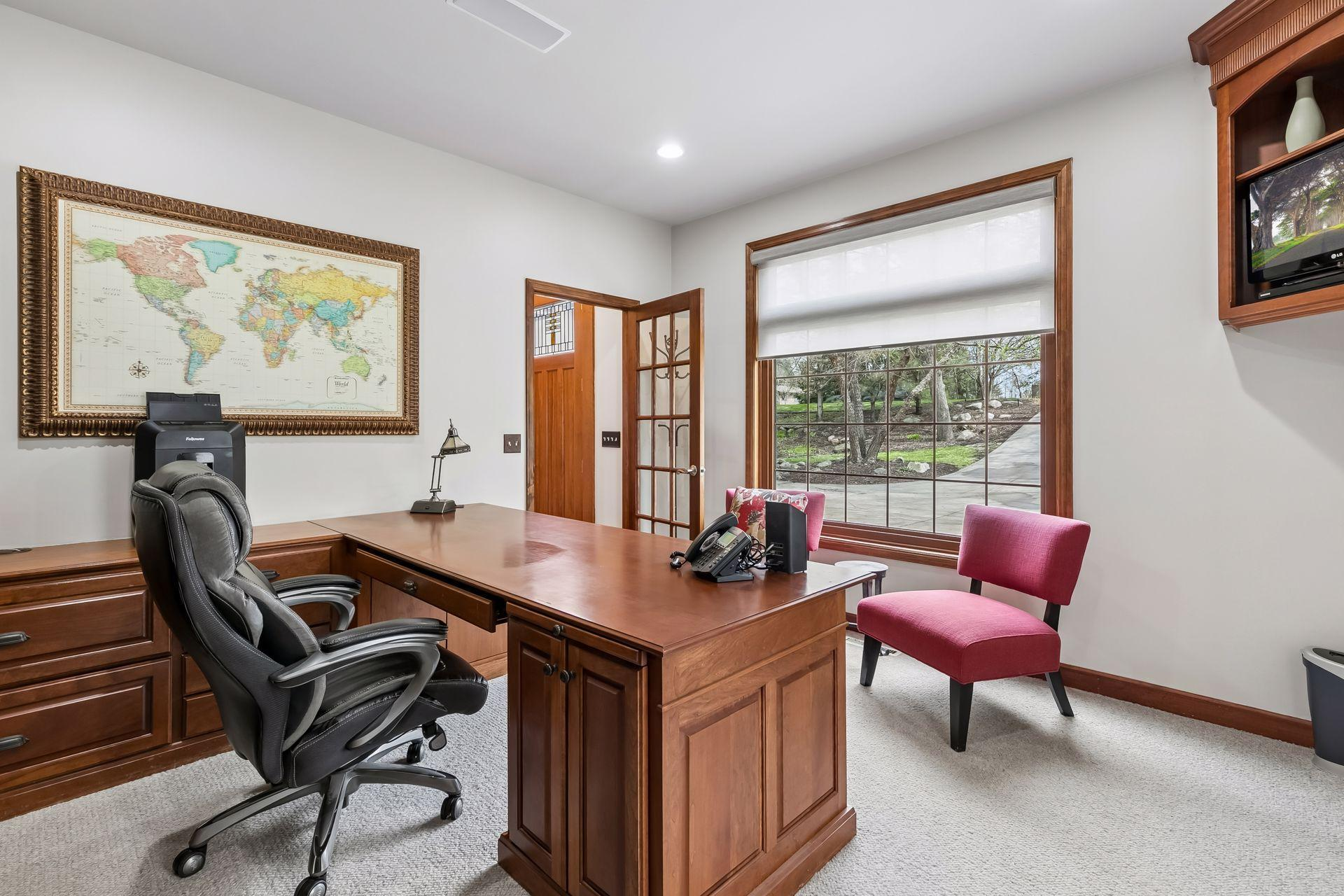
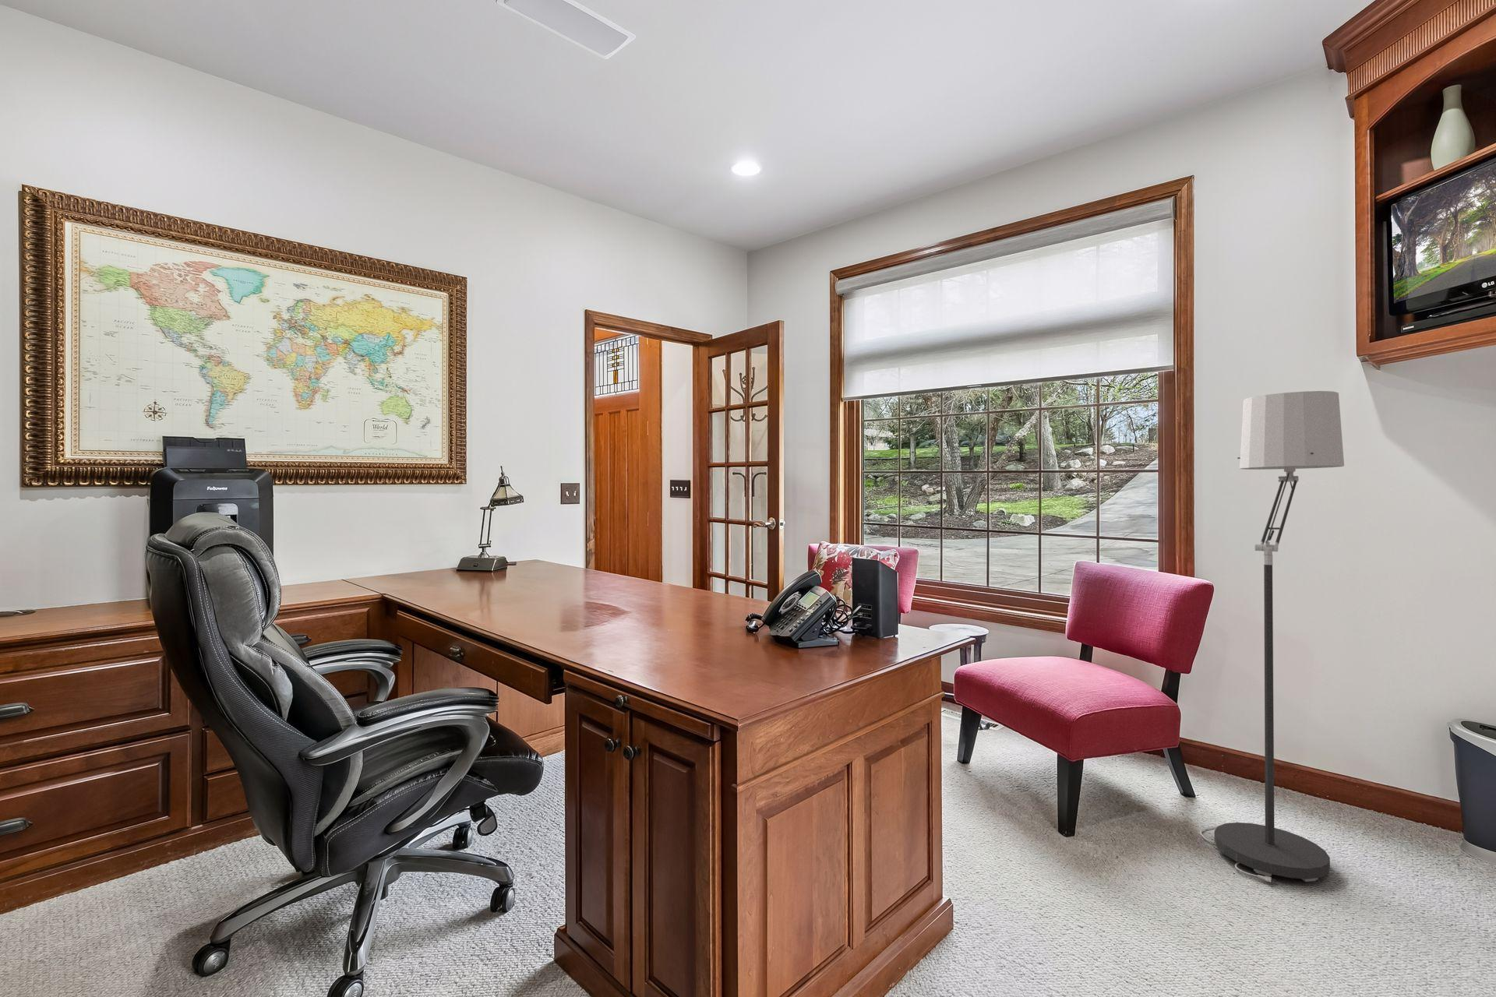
+ floor lamp [1199,391,1345,884]
